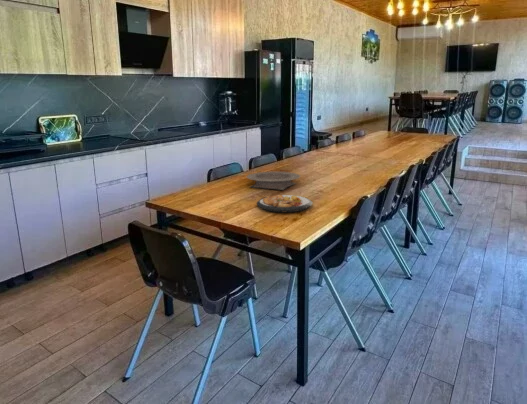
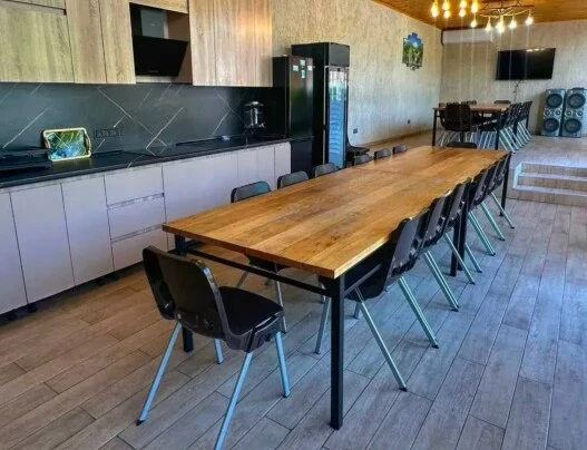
- bowl [246,169,301,191]
- plate [256,193,313,213]
